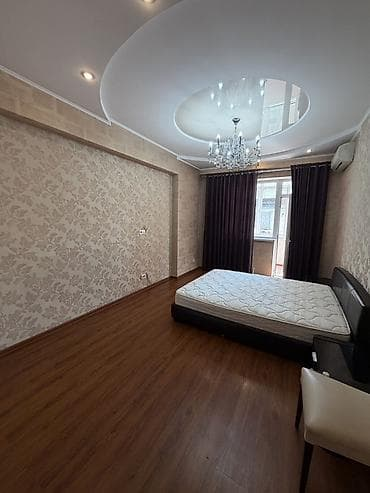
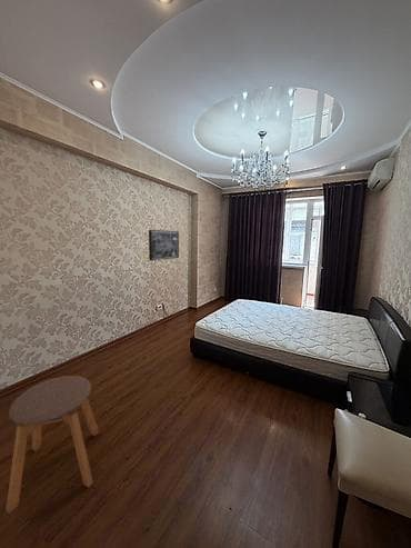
+ wall art [148,229,180,261]
+ stool [4,375,100,515]
